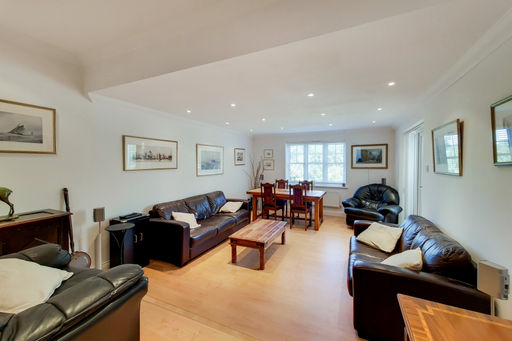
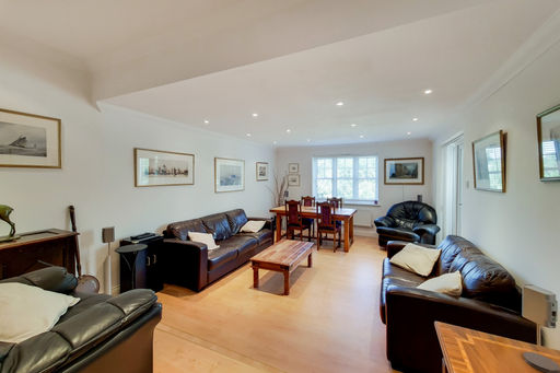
+ coaster [523,351,560,373]
